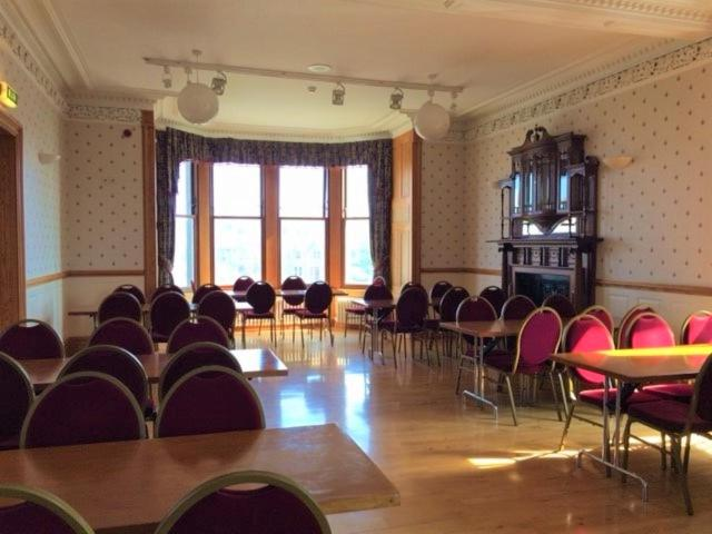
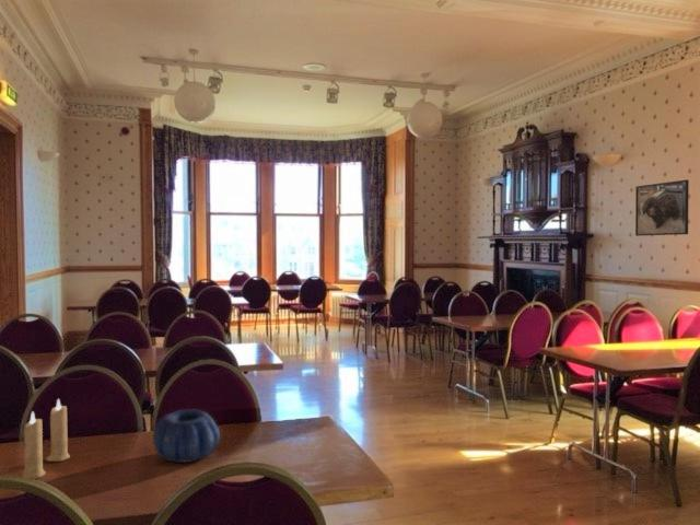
+ candle [21,398,71,480]
+ decorative bowl [152,409,221,464]
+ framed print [634,178,690,237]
